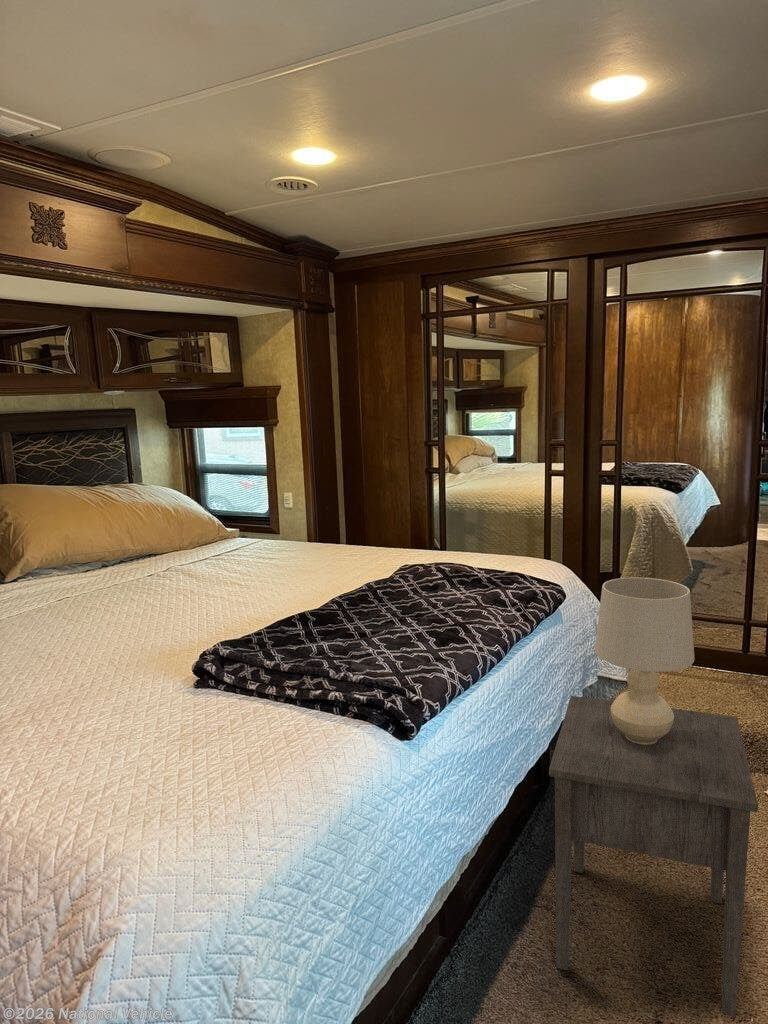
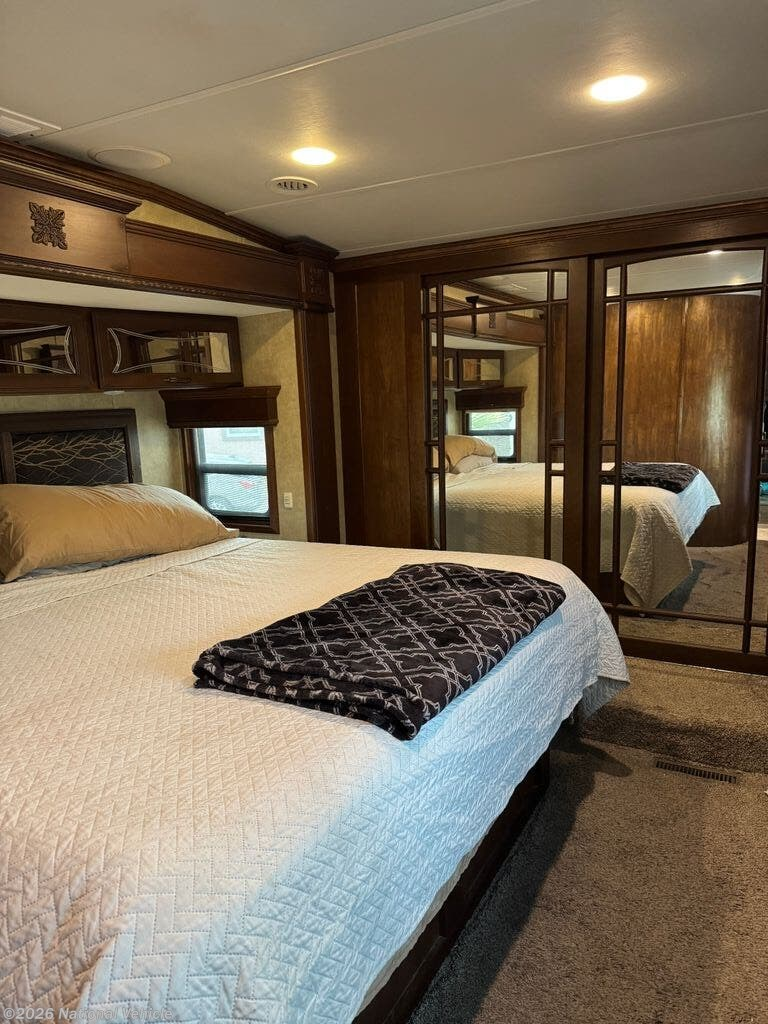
- nightstand [548,695,759,1018]
- table lamp [594,577,695,744]
